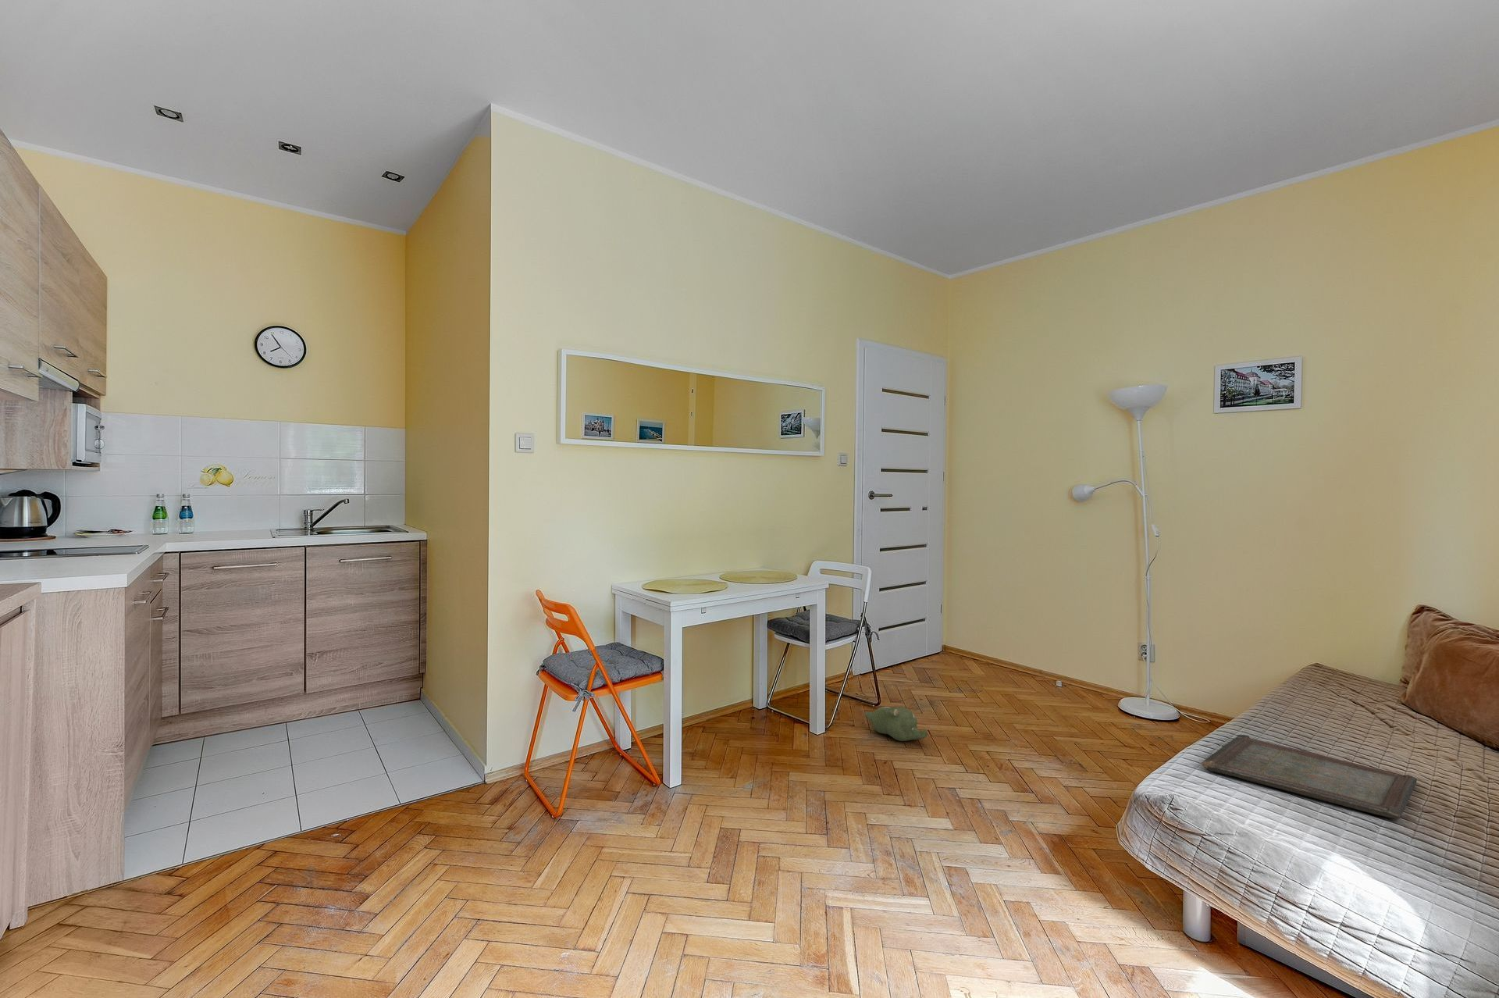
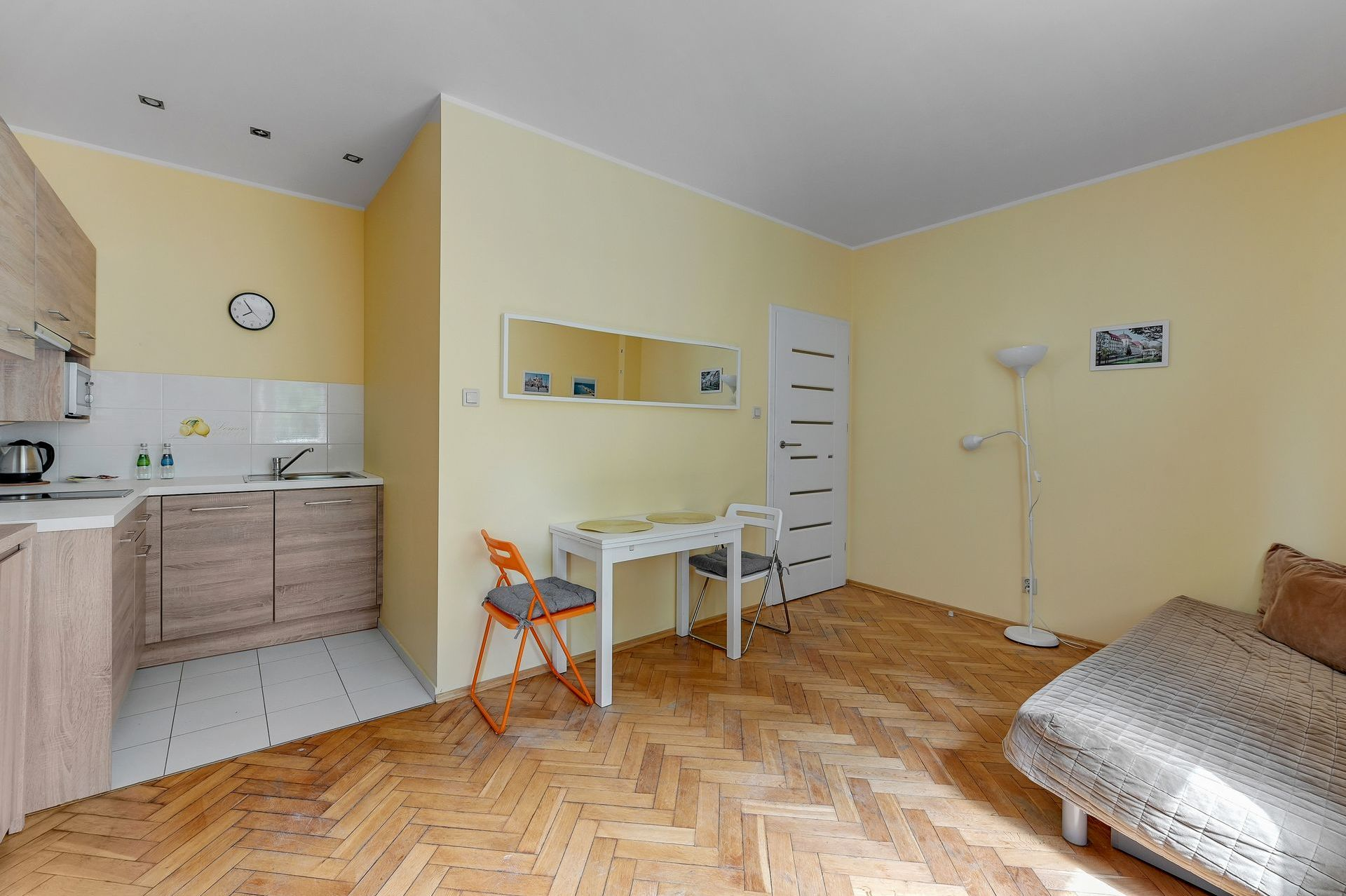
- serving tray [1201,734,1418,819]
- plush toy [863,706,929,742]
